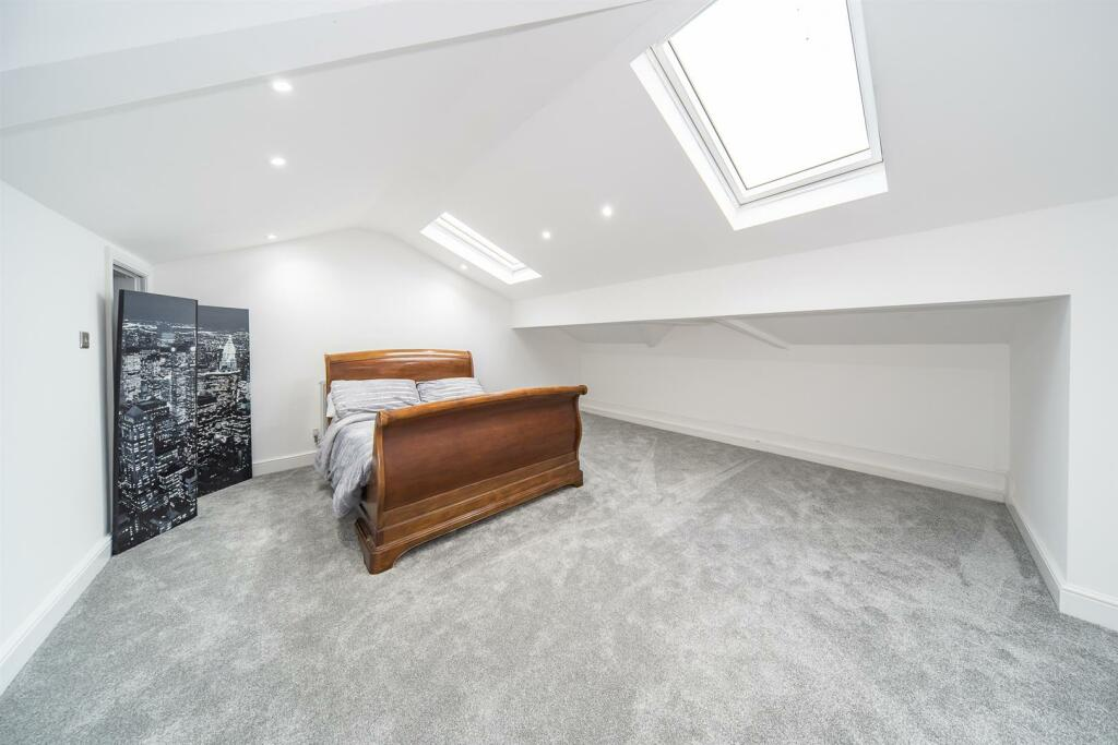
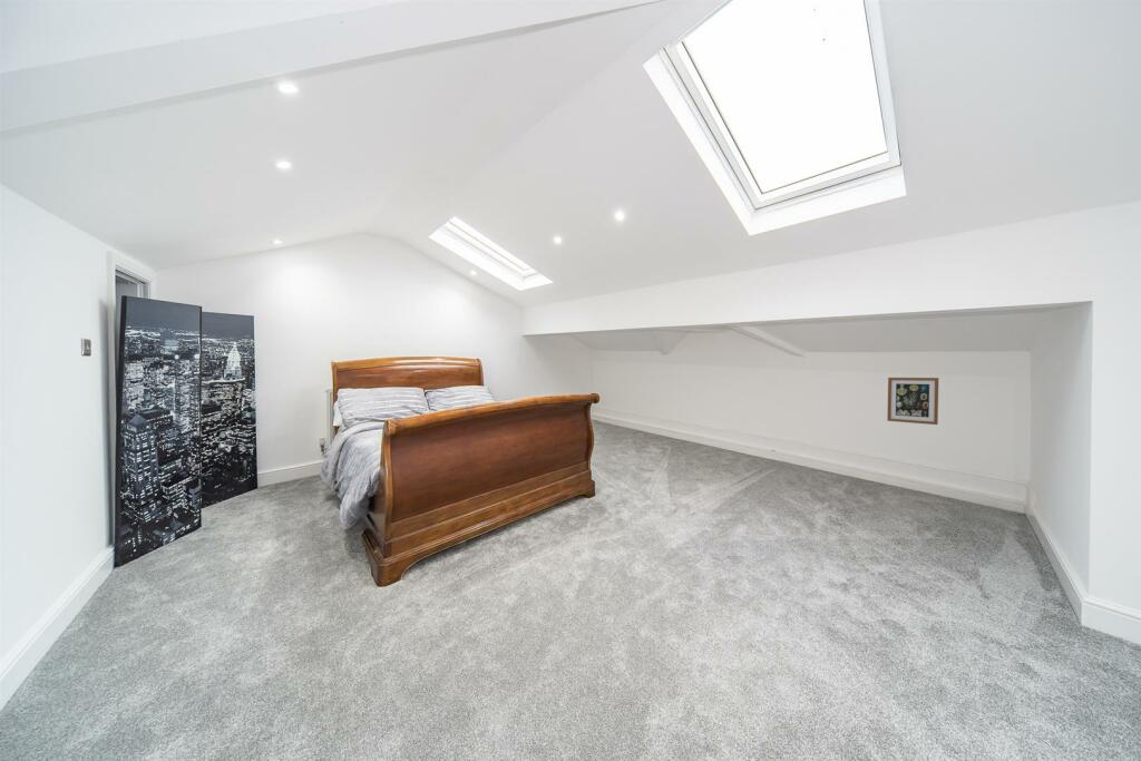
+ wall art [886,377,939,426]
